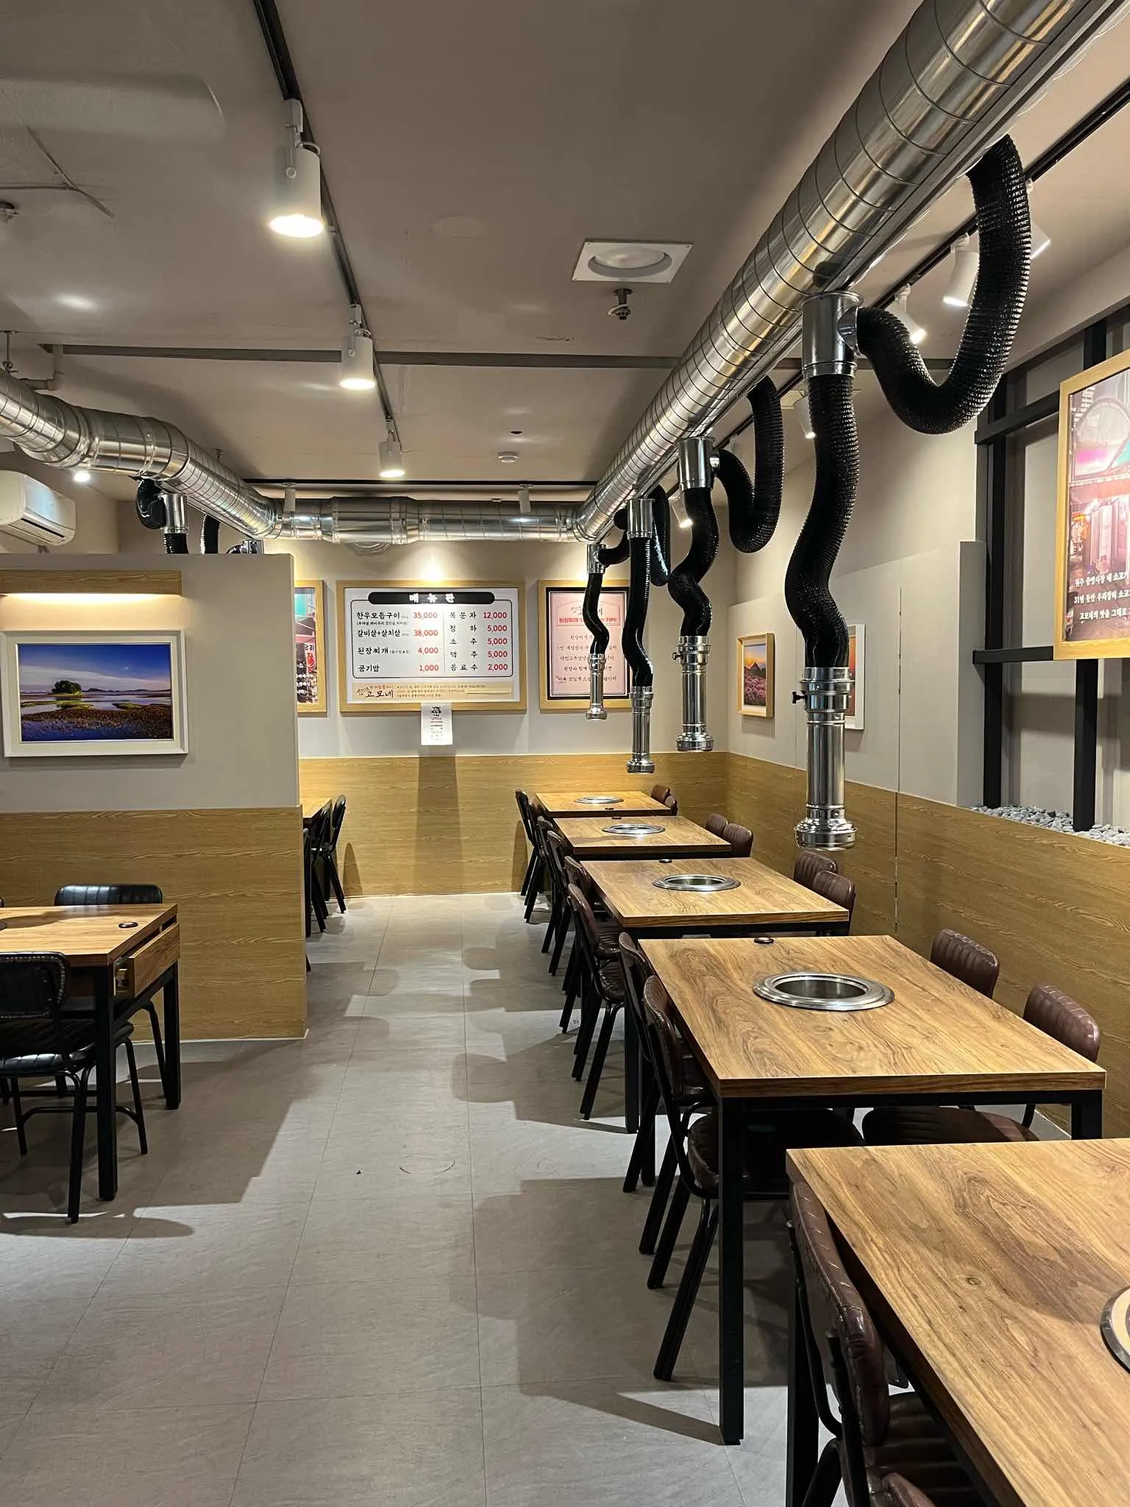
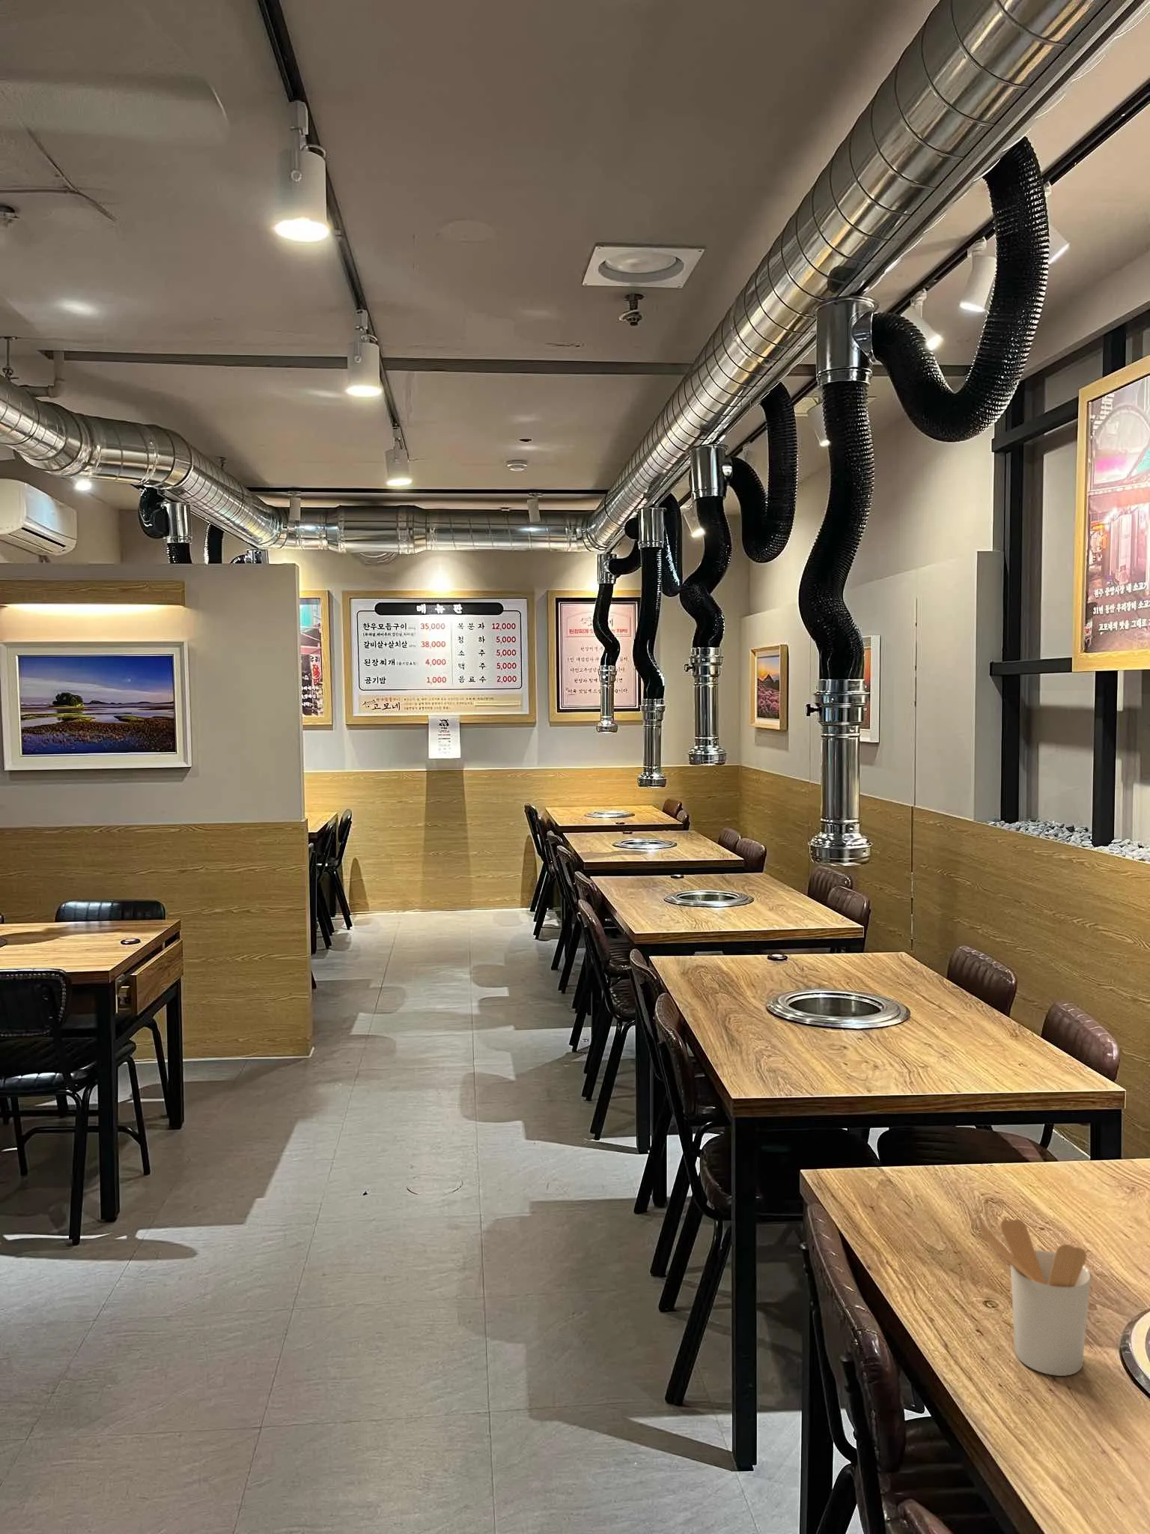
+ utensil holder [977,1219,1092,1377]
